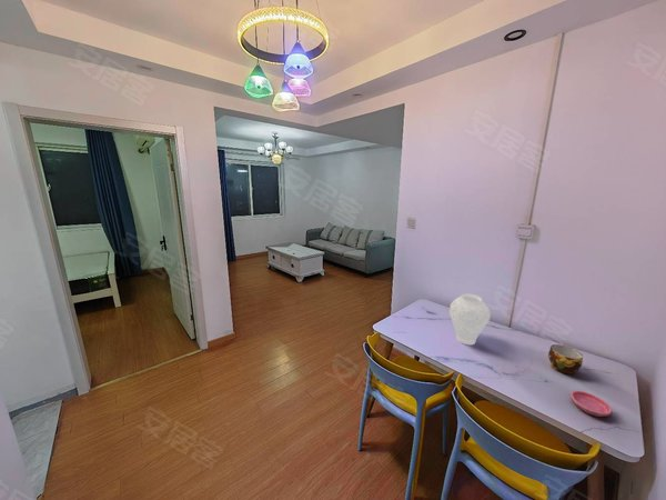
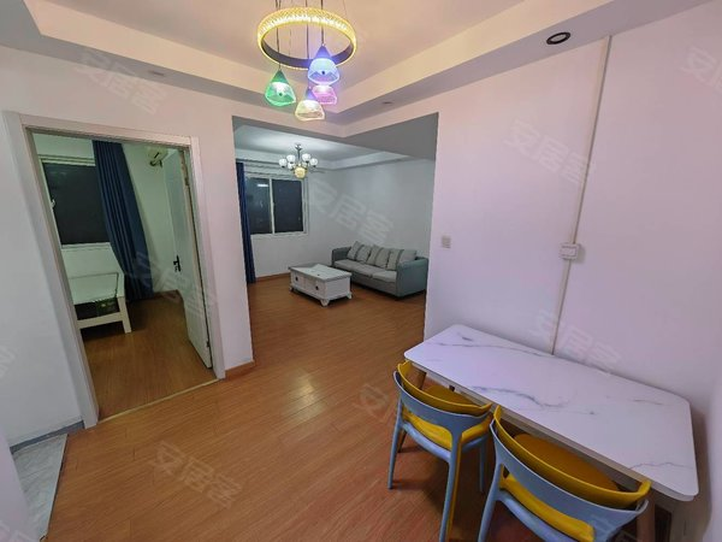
- vase [448,293,492,346]
- saucer [569,390,613,418]
- cup [547,343,584,376]
